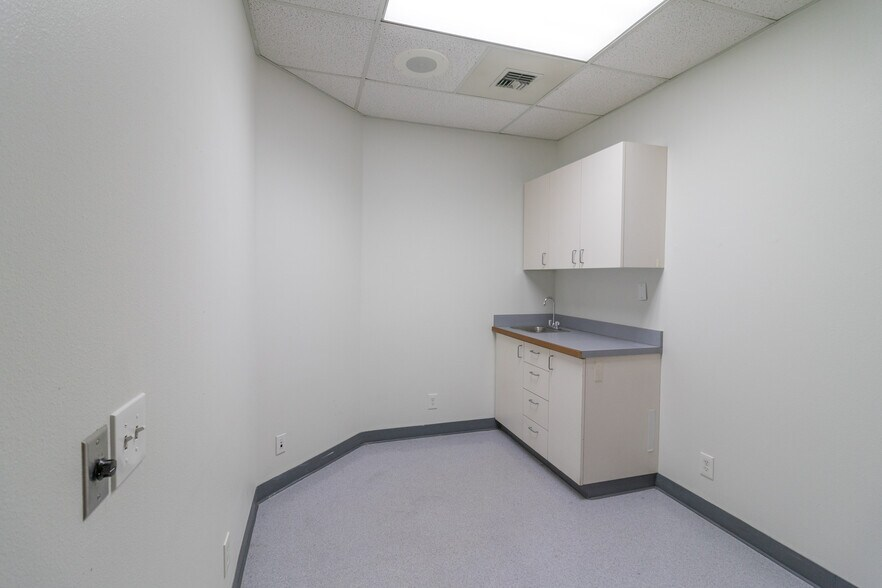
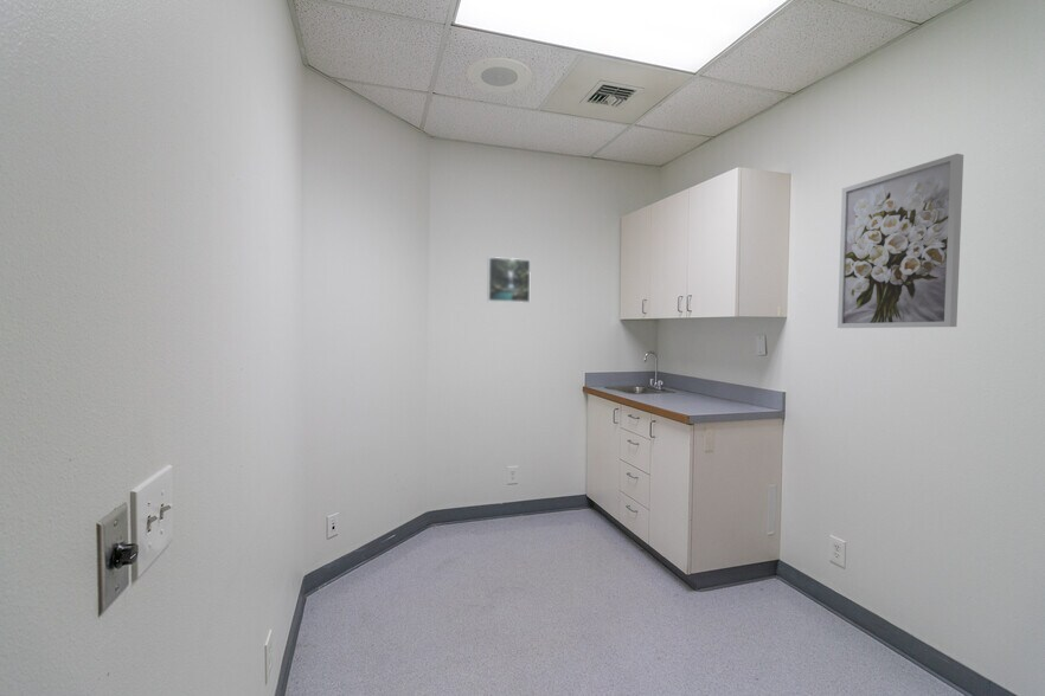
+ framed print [486,256,532,304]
+ wall art [836,153,964,329]
